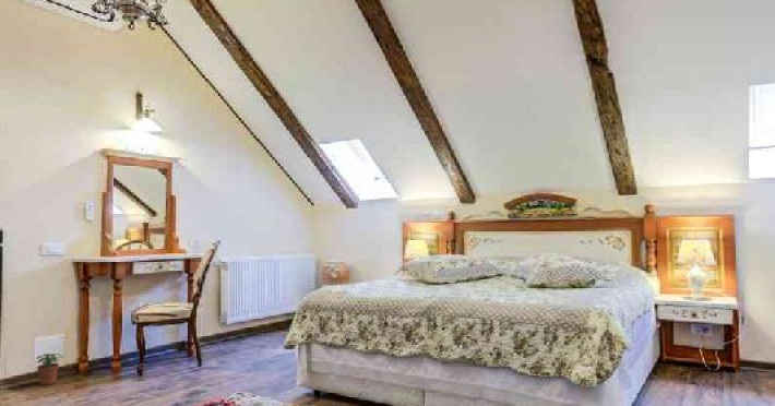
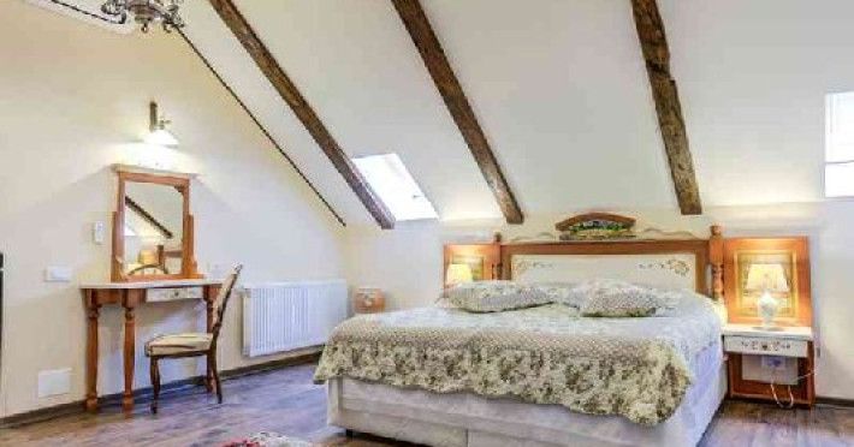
- potted plant [35,353,64,386]
